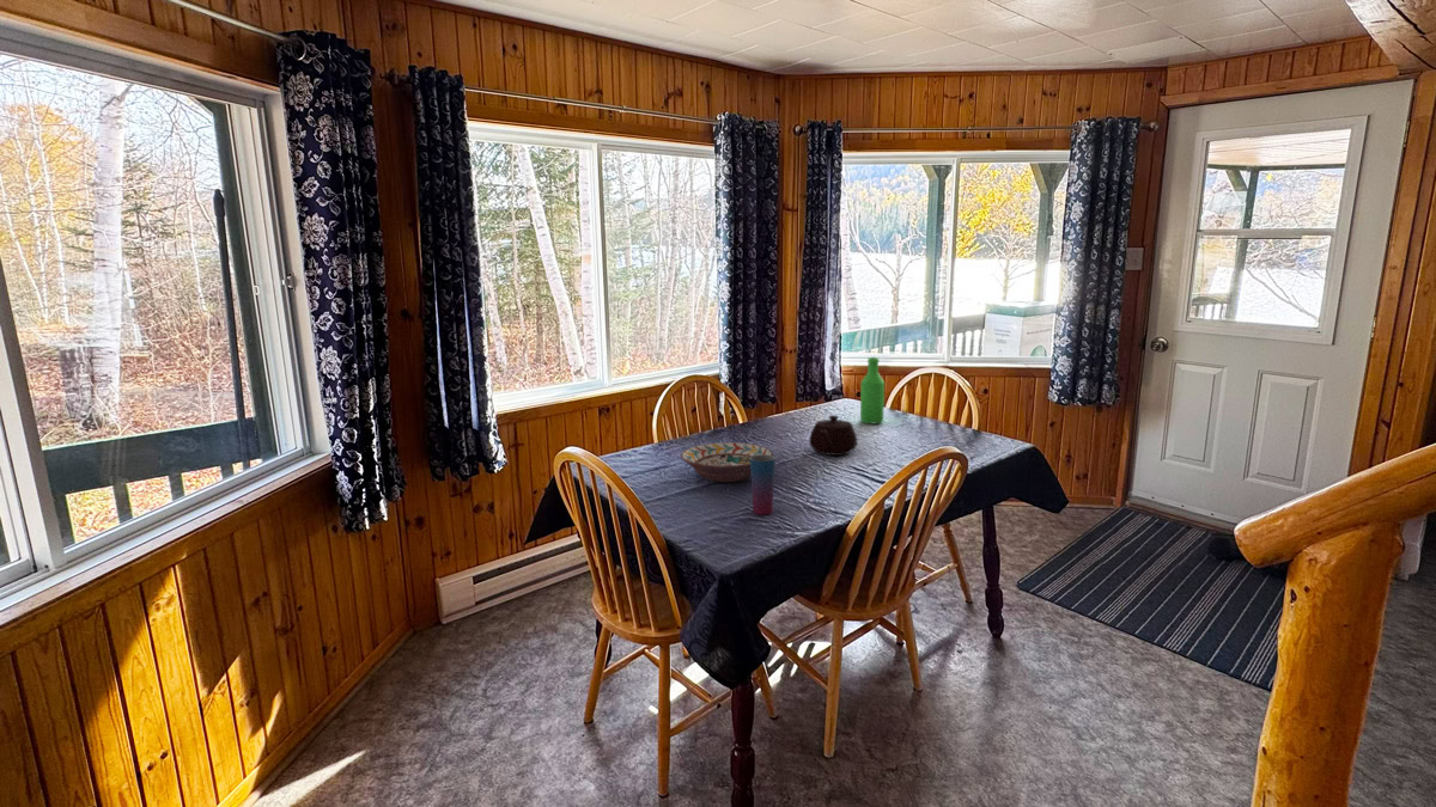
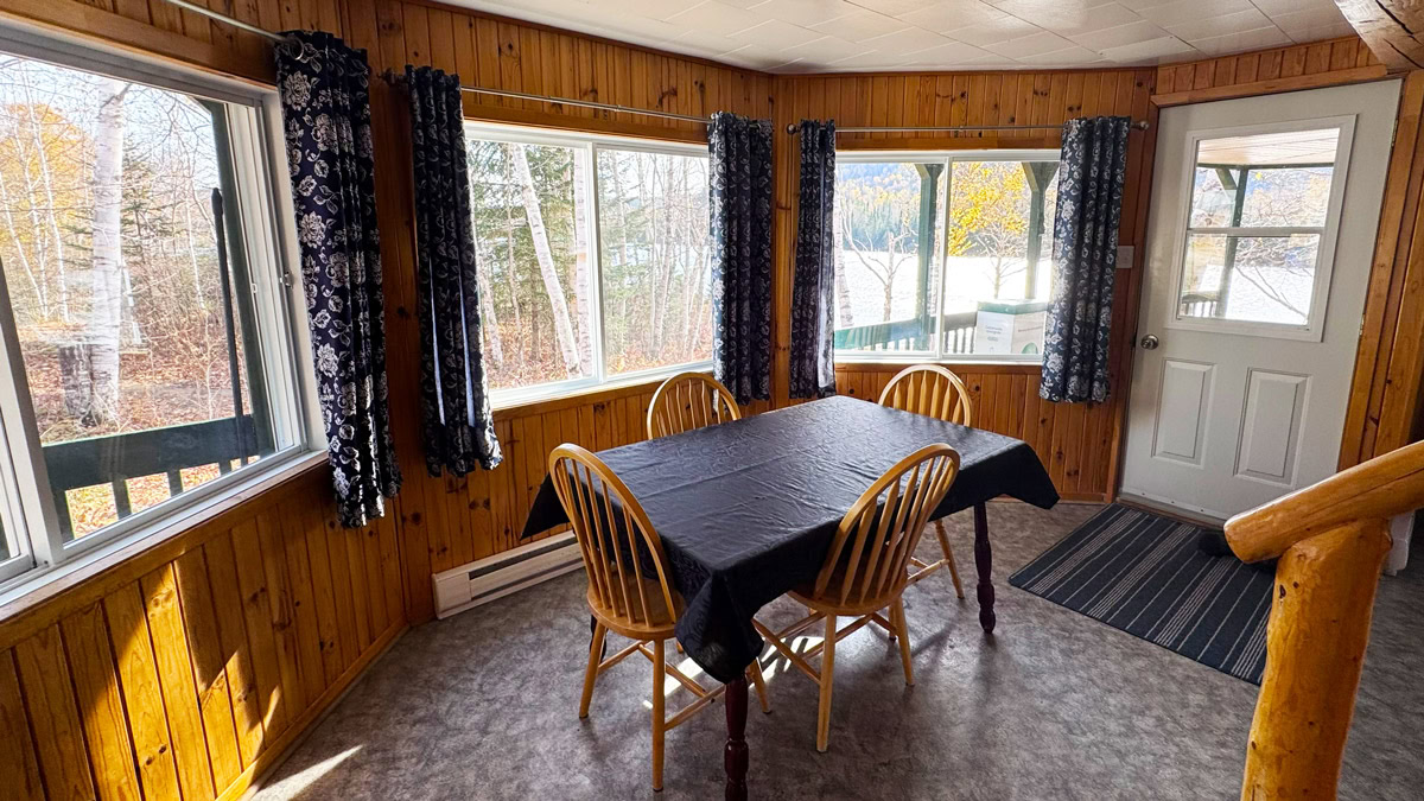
- teapot [808,414,859,457]
- decorative bowl [680,441,774,483]
- cup [750,454,777,515]
- bottle [859,356,886,424]
